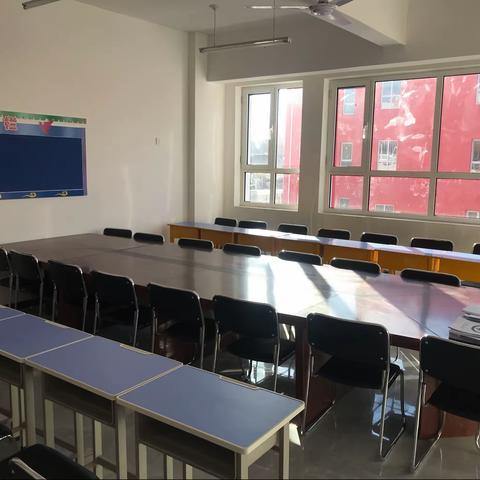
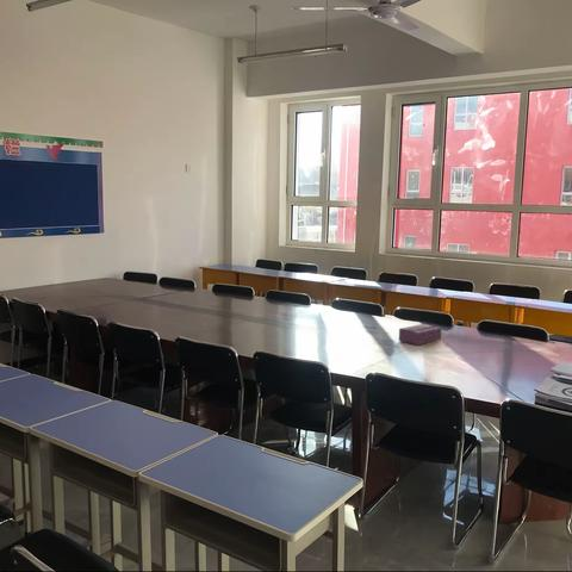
+ tissue box [398,323,442,347]
